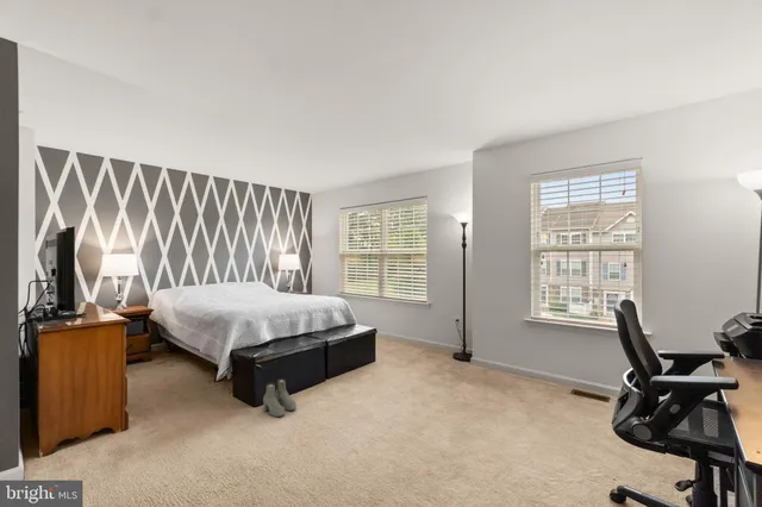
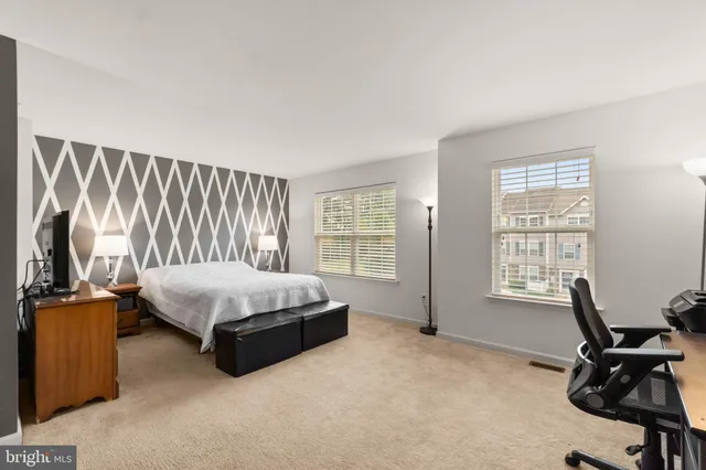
- boots [262,377,298,418]
